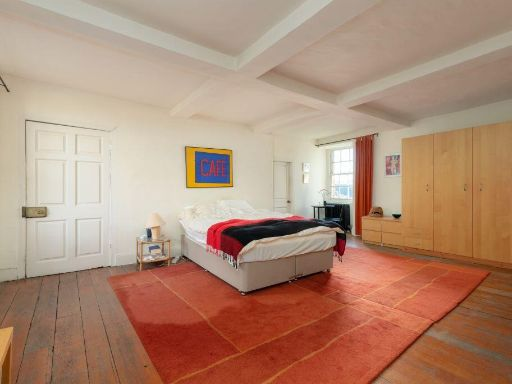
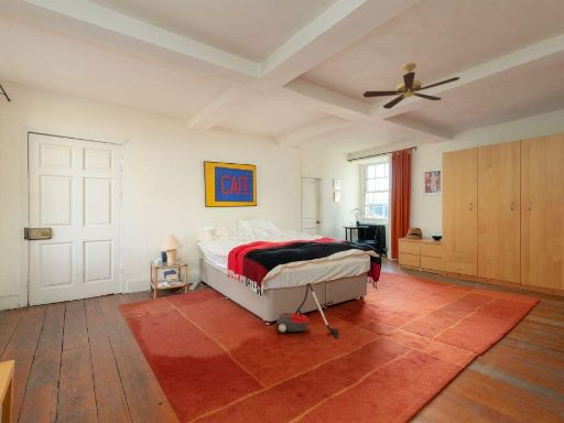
+ vacuum cleaner [275,282,339,339]
+ ceiling fan [361,62,460,110]
